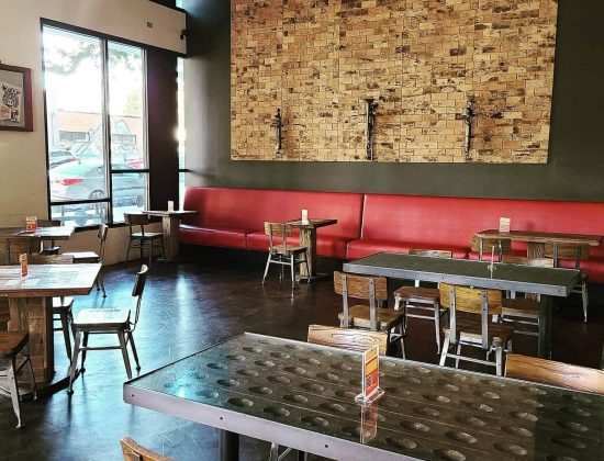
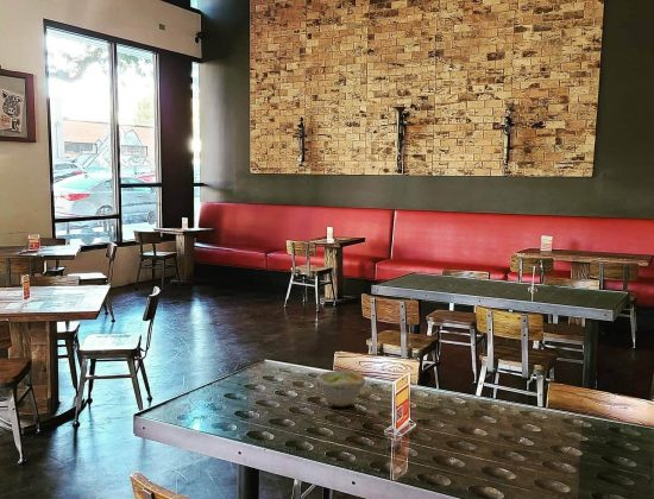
+ bowl [315,369,366,408]
